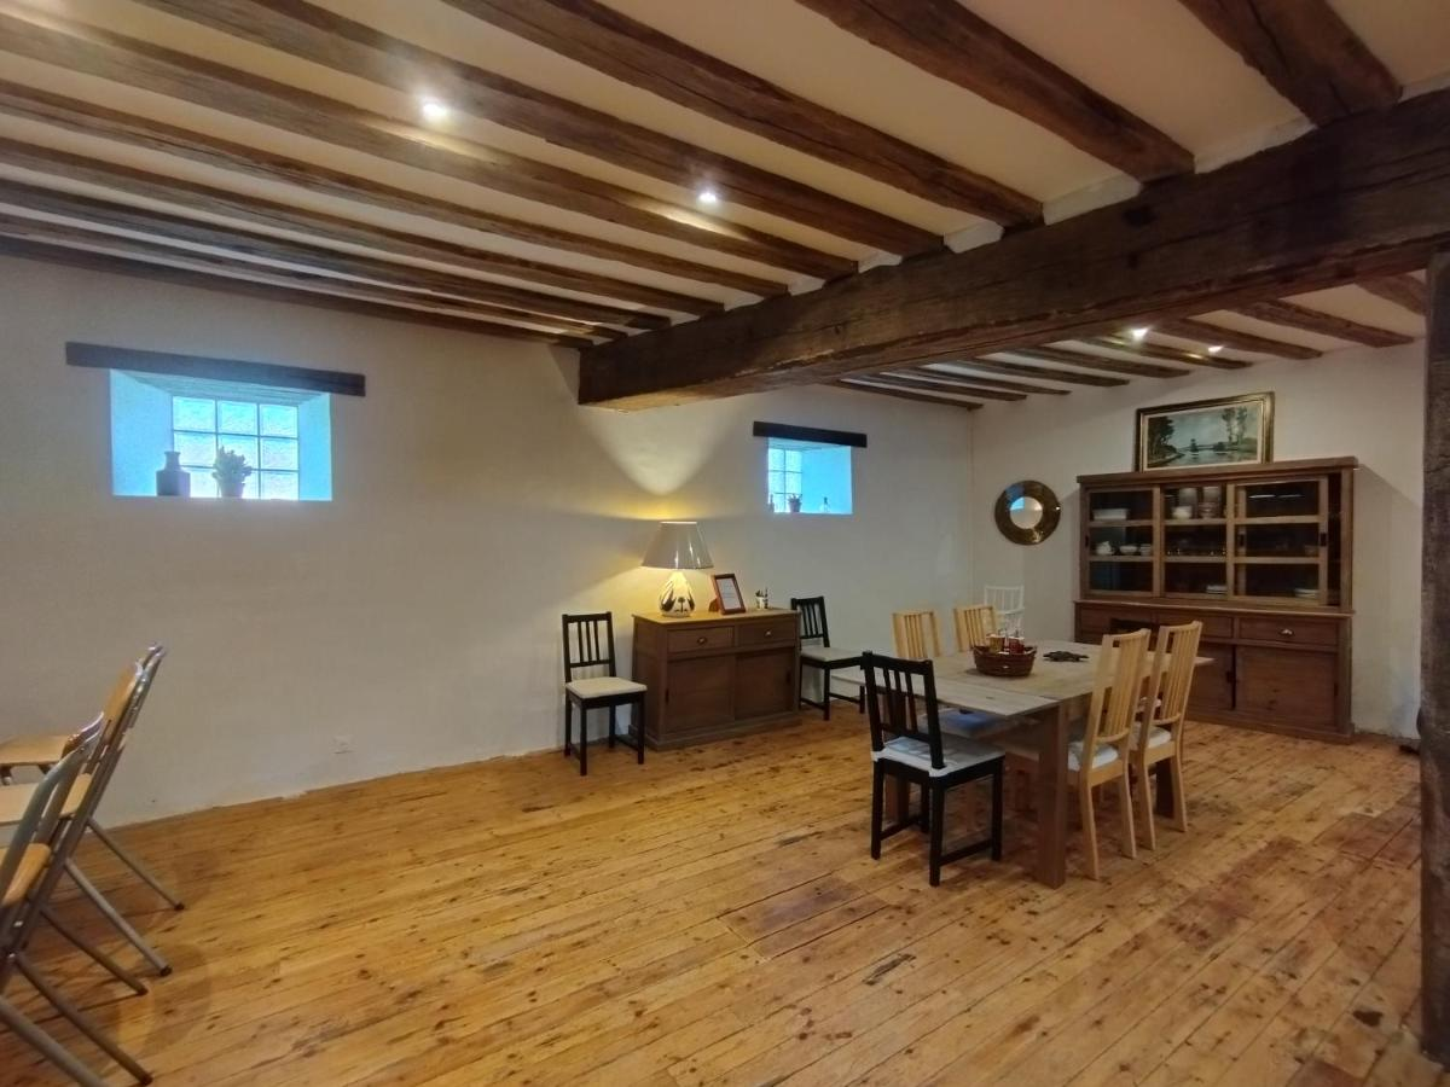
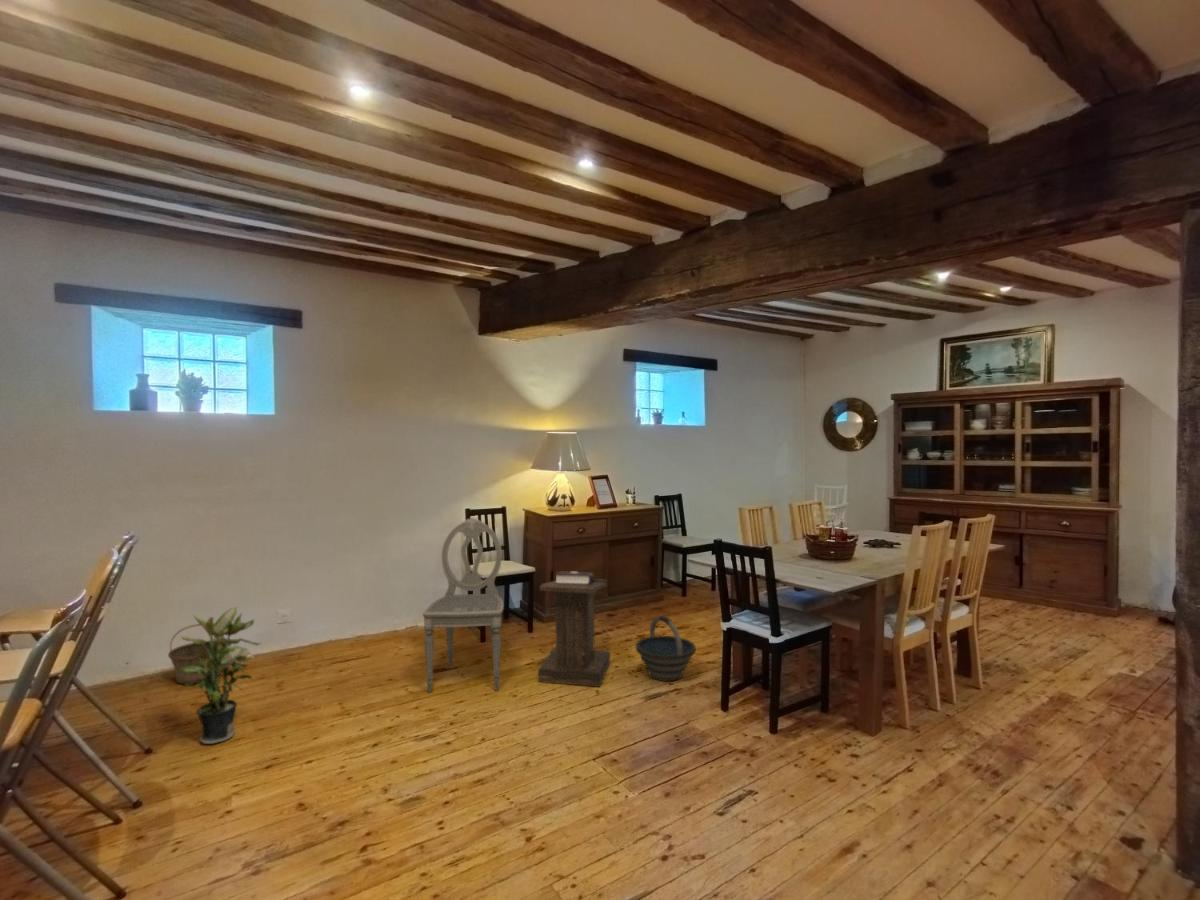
+ bucket [635,615,697,682]
+ potted plant [180,606,261,745]
+ basket [167,623,225,685]
+ dining chair [422,516,504,693]
+ lectern [537,570,611,688]
